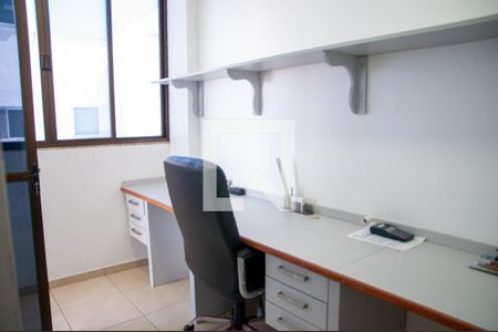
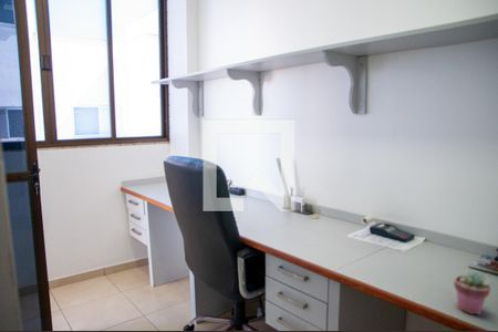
+ potted succulent [453,270,491,315]
